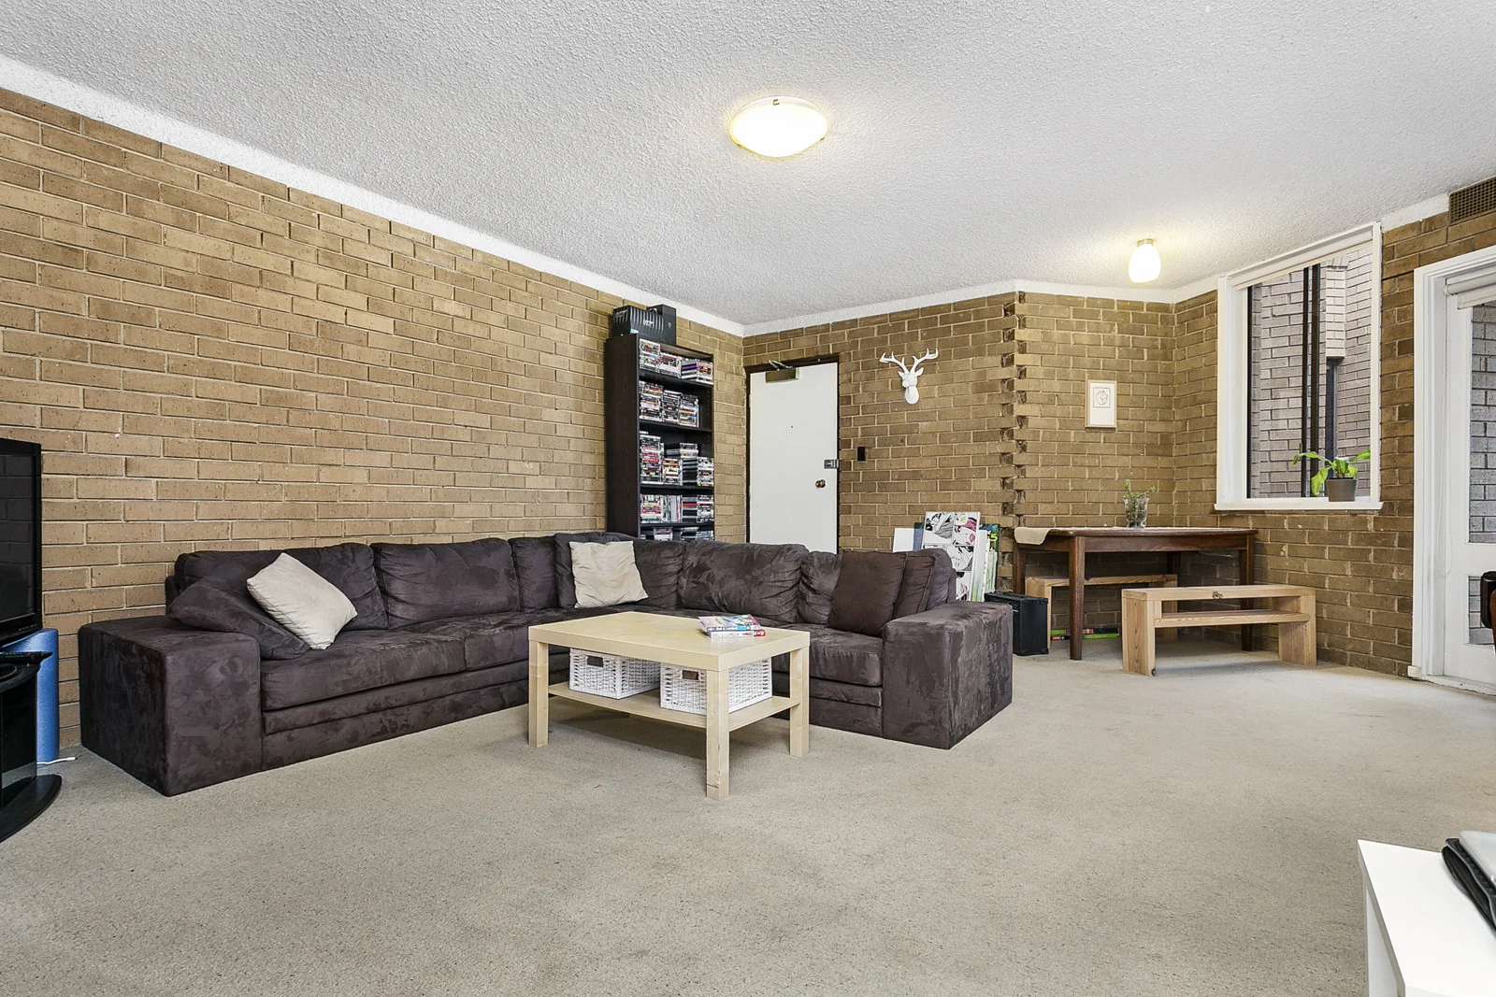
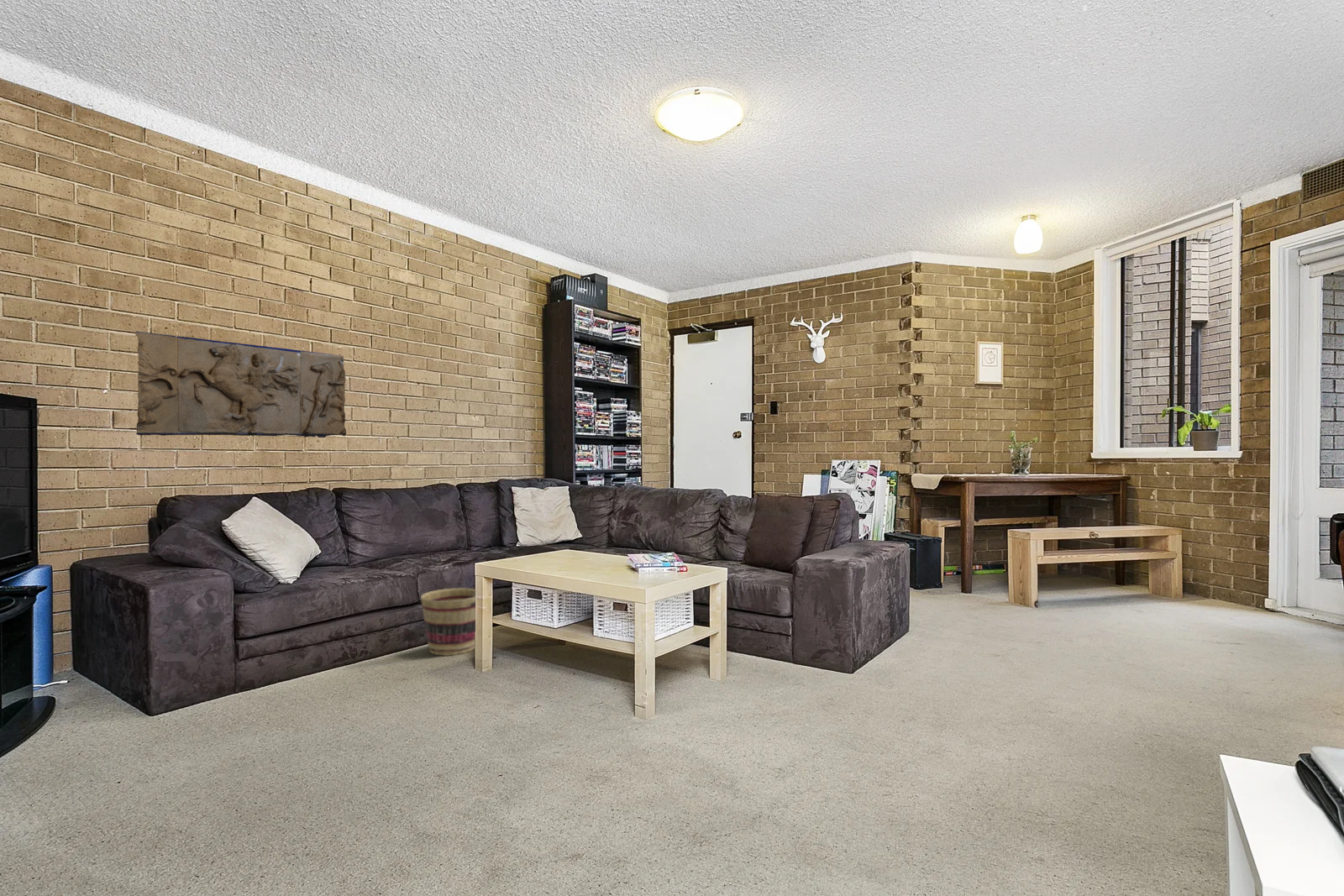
+ basket [420,587,476,657]
+ relief sculpture [134,331,347,438]
